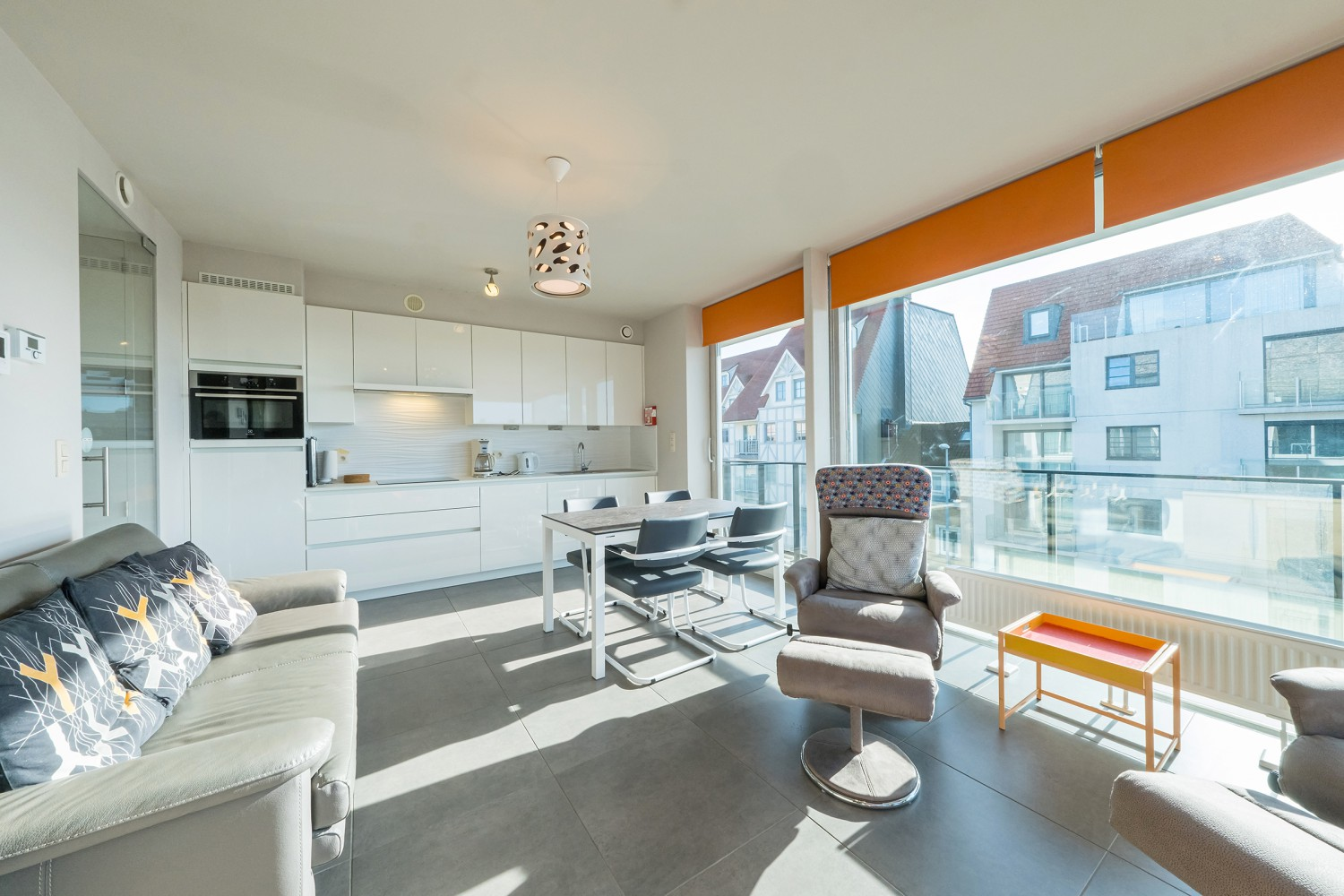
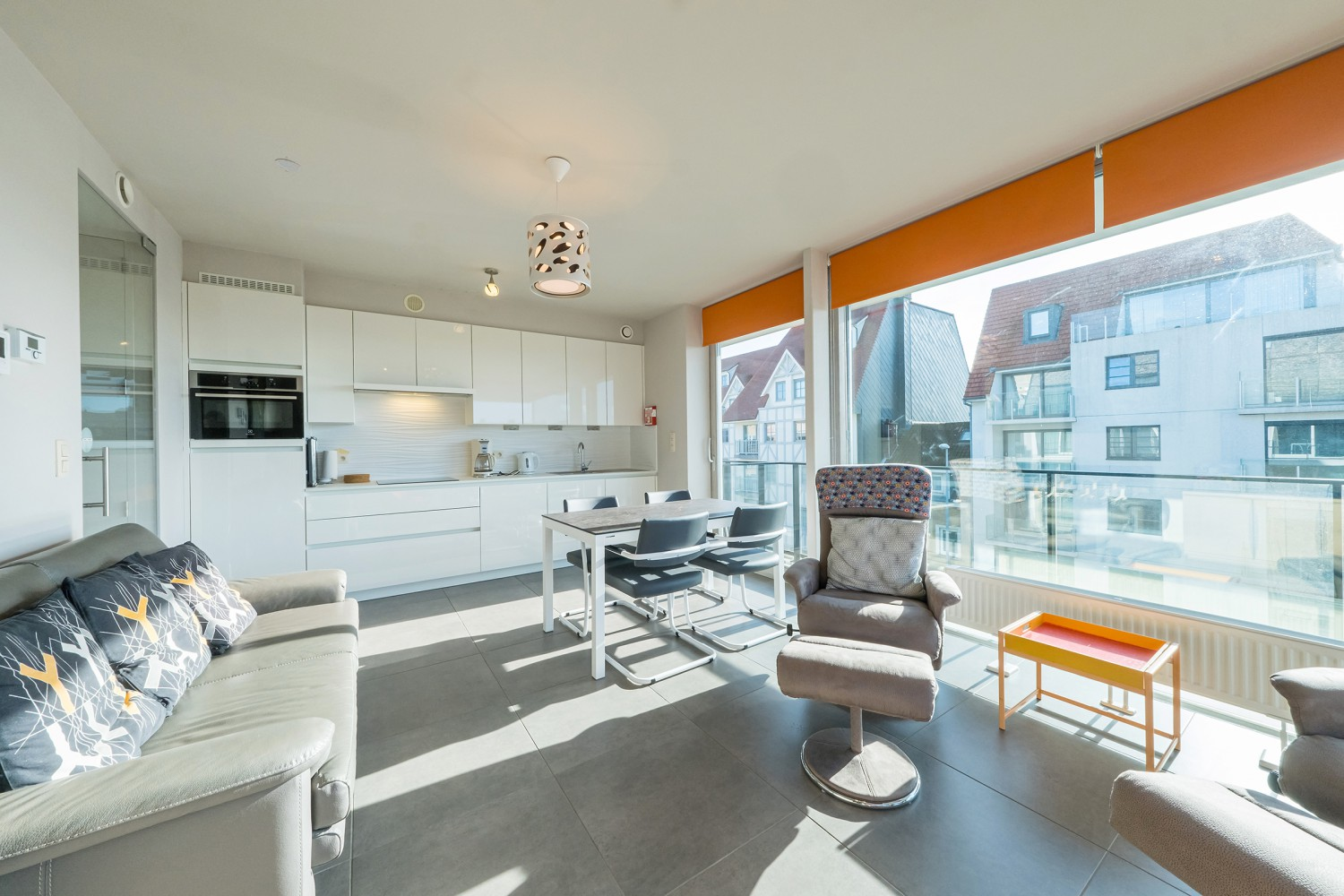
+ recessed light [274,155,302,173]
